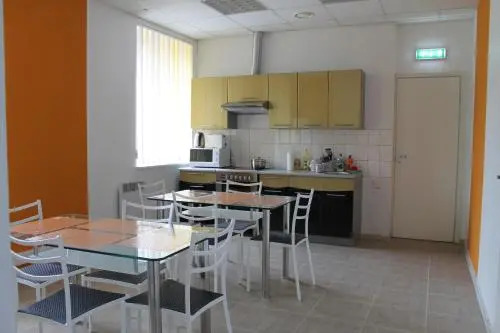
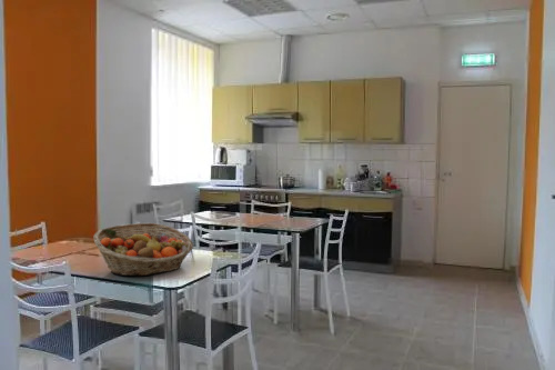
+ fruit basket [92,222,194,277]
